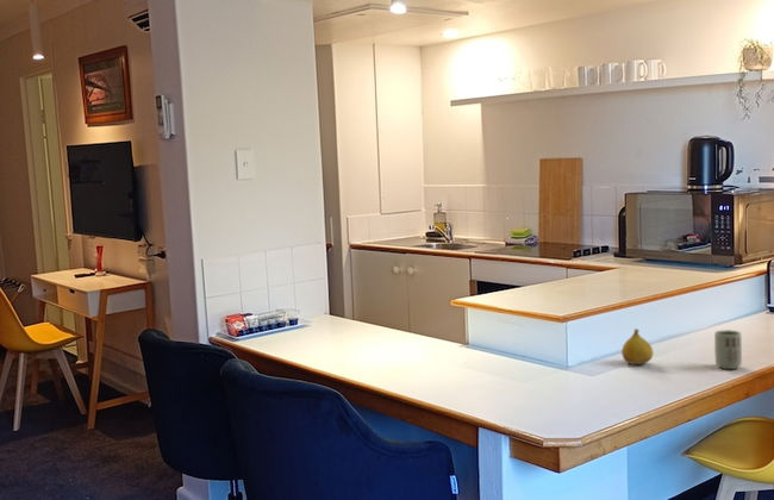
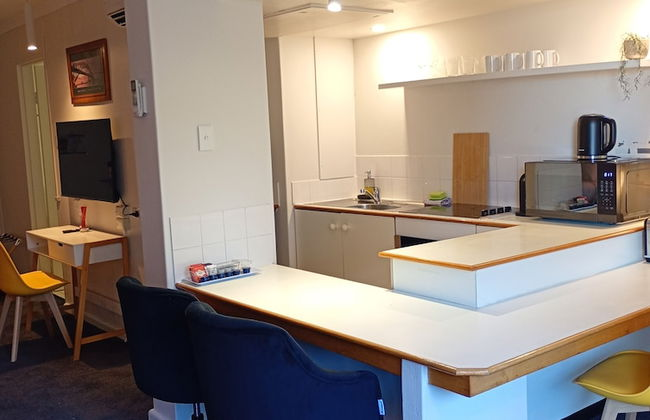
- cup [713,329,743,370]
- fruit [620,327,655,365]
